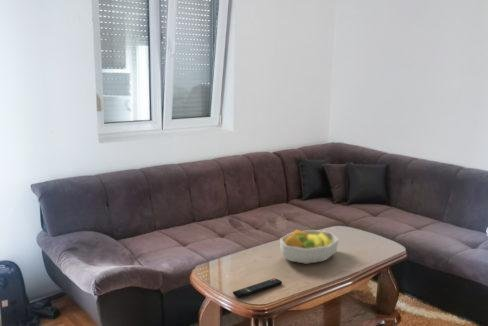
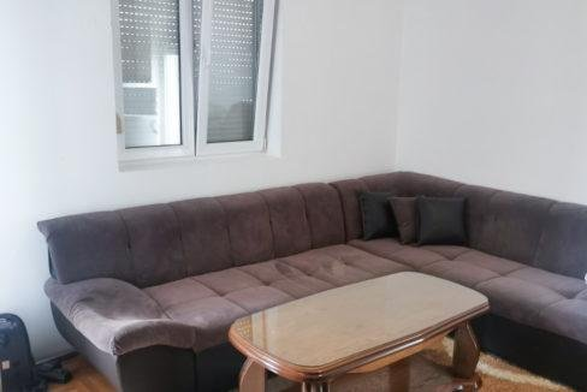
- remote control [232,277,283,299]
- fruit bowl [279,228,340,265]
